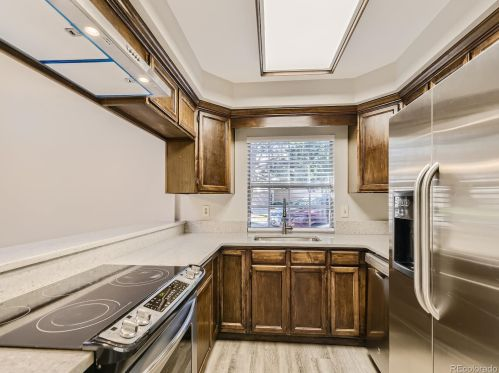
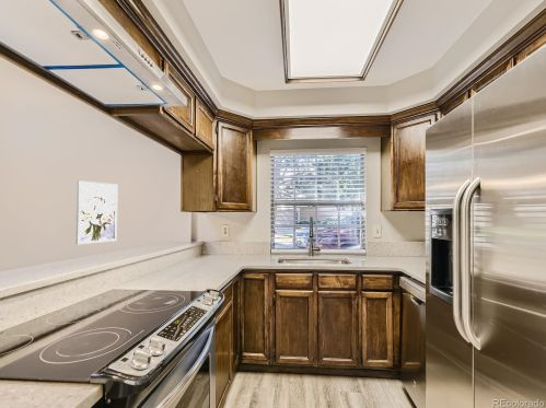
+ wall art [74,179,119,245]
